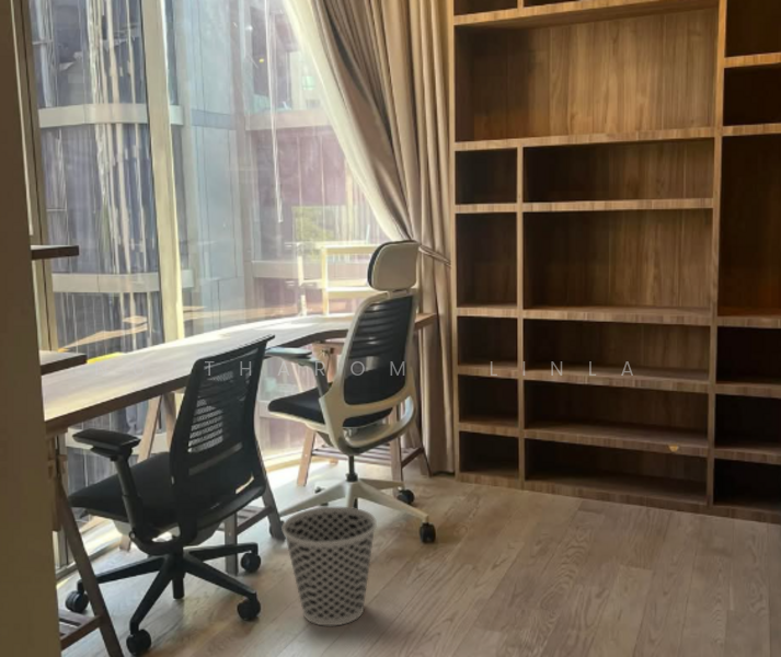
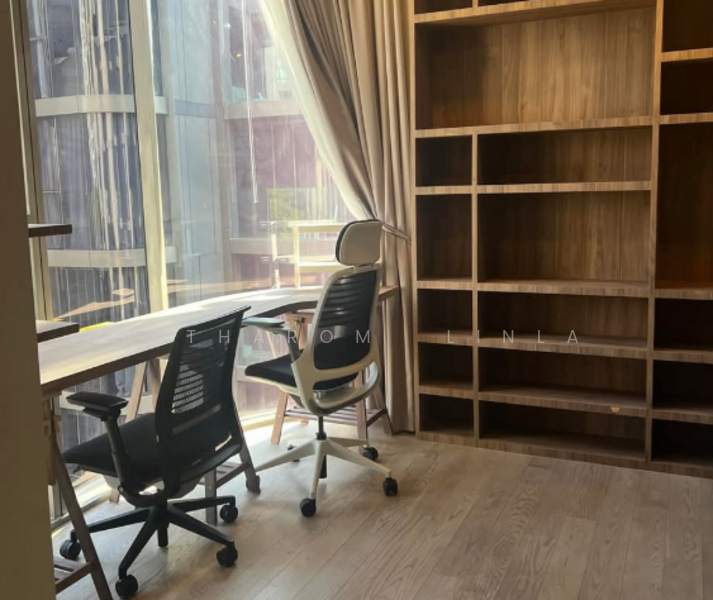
- wastebasket [282,506,378,626]
